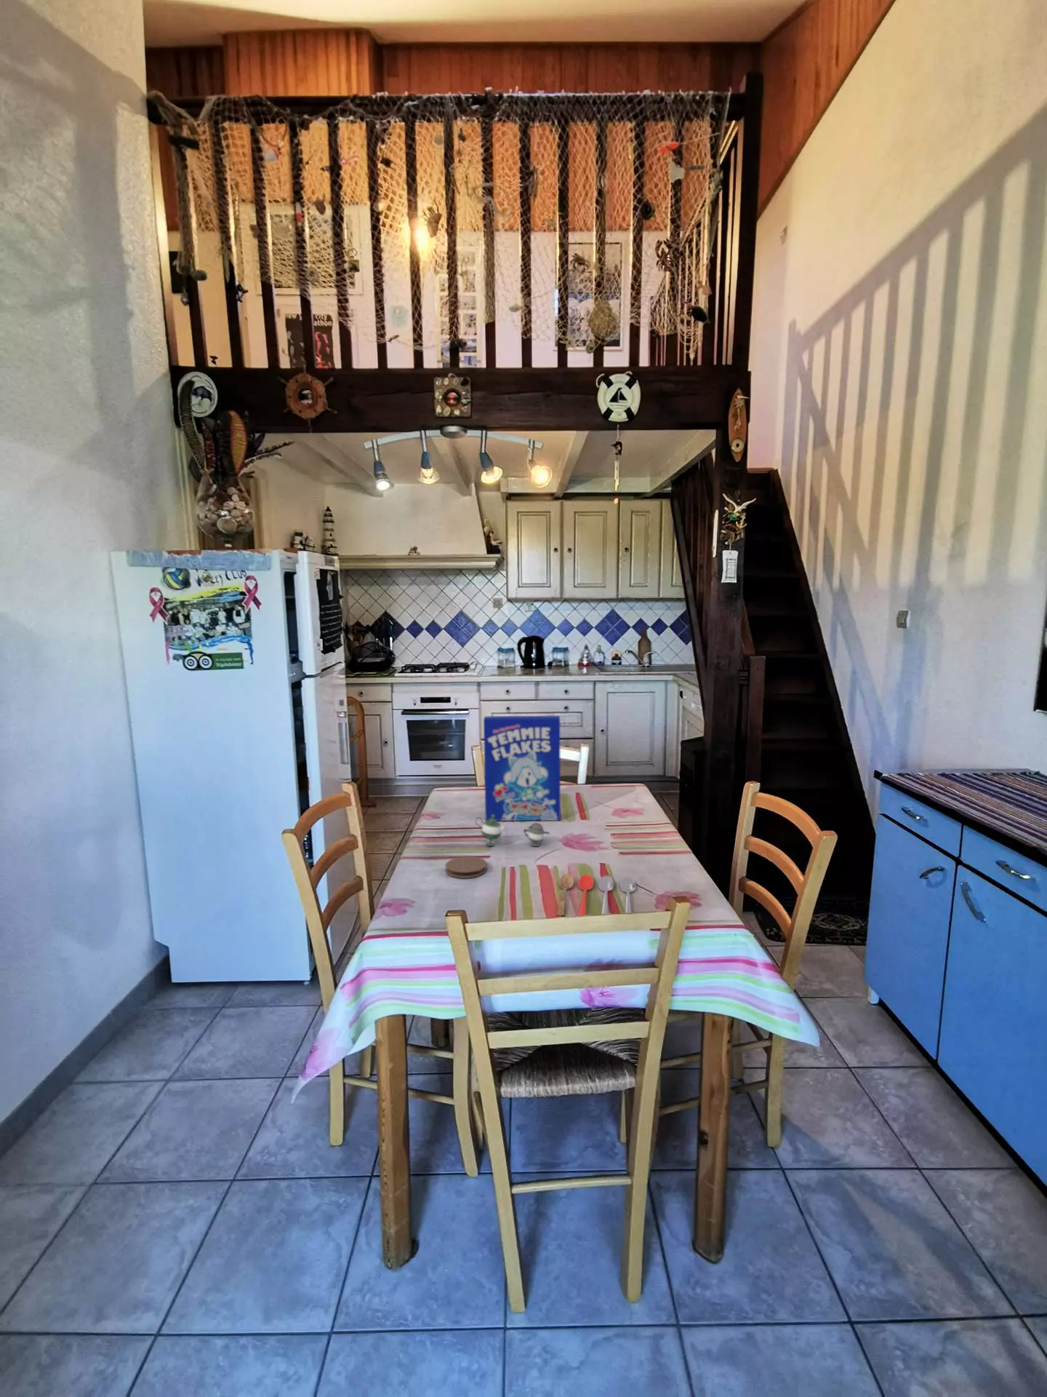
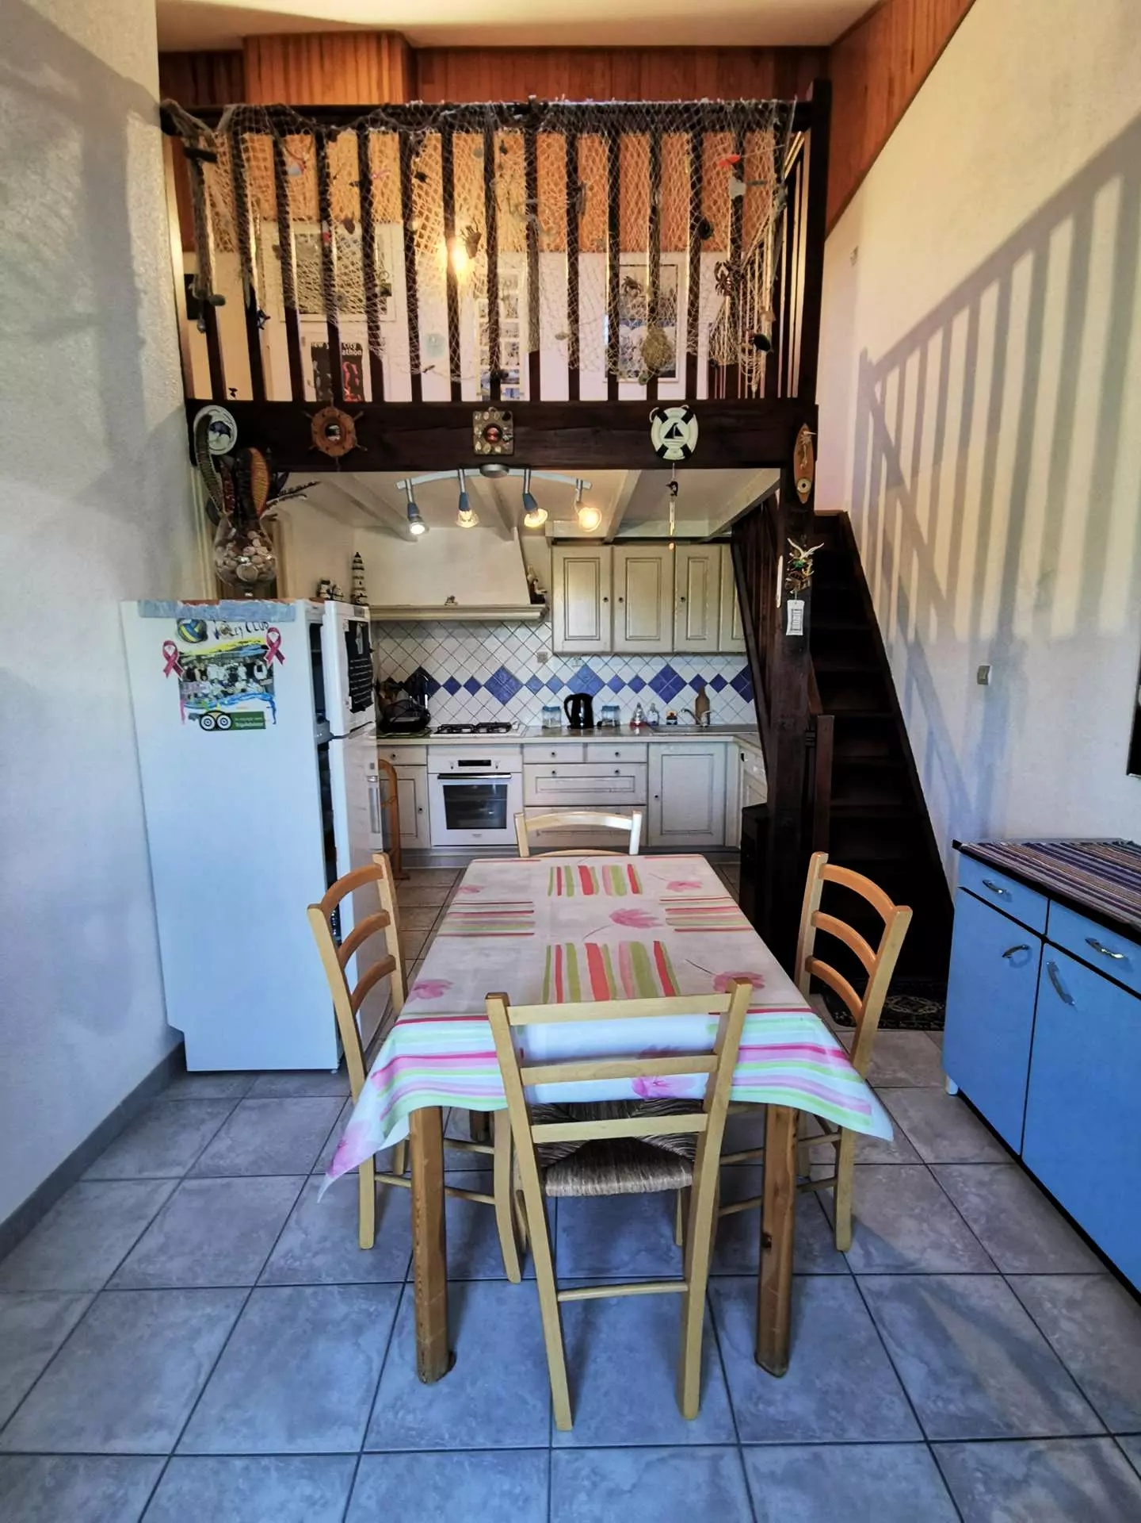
- cereal box [483,715,561,822]
- coaster [445,856,488,879]
- teapot [474,815,551,847]
- cooking utensil [556,873,636,916]
